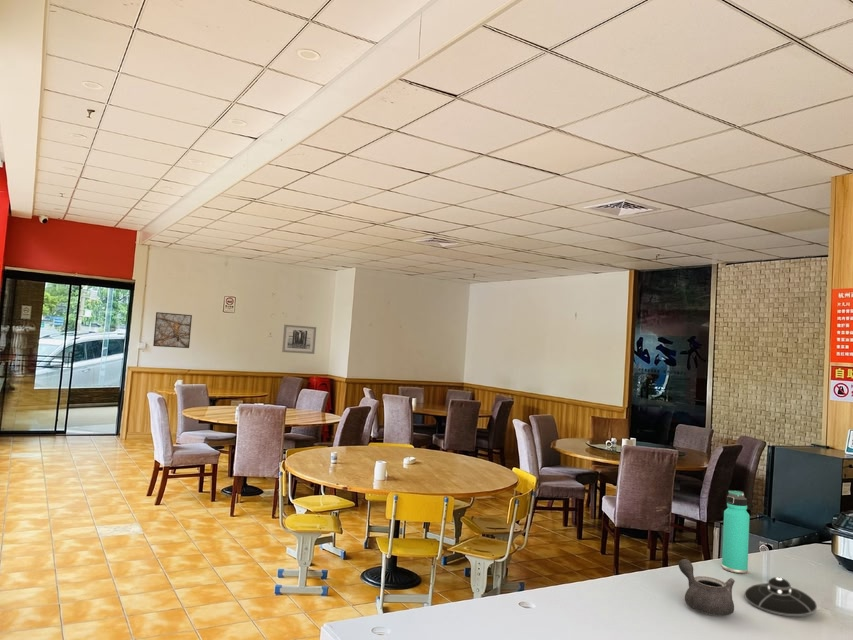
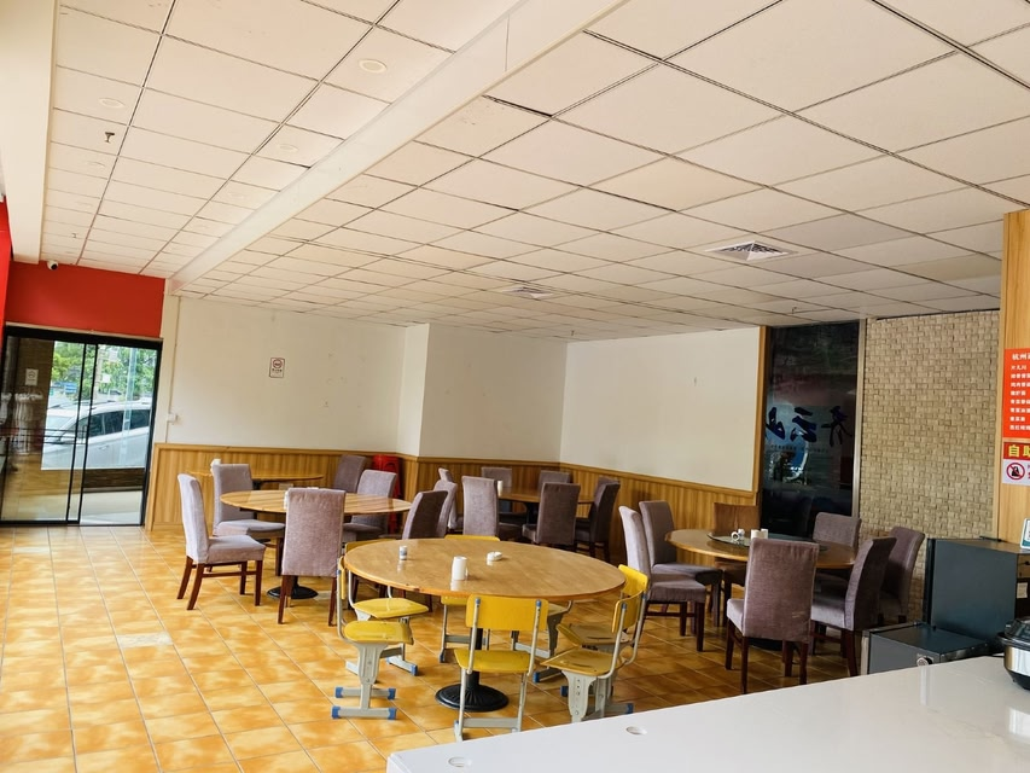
- thermos bottle [721,490,751,574]
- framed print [152,311,193,349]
- teapot [678,558,736,617]
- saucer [743,576,818,617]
- wall art [281,324,317,355]
